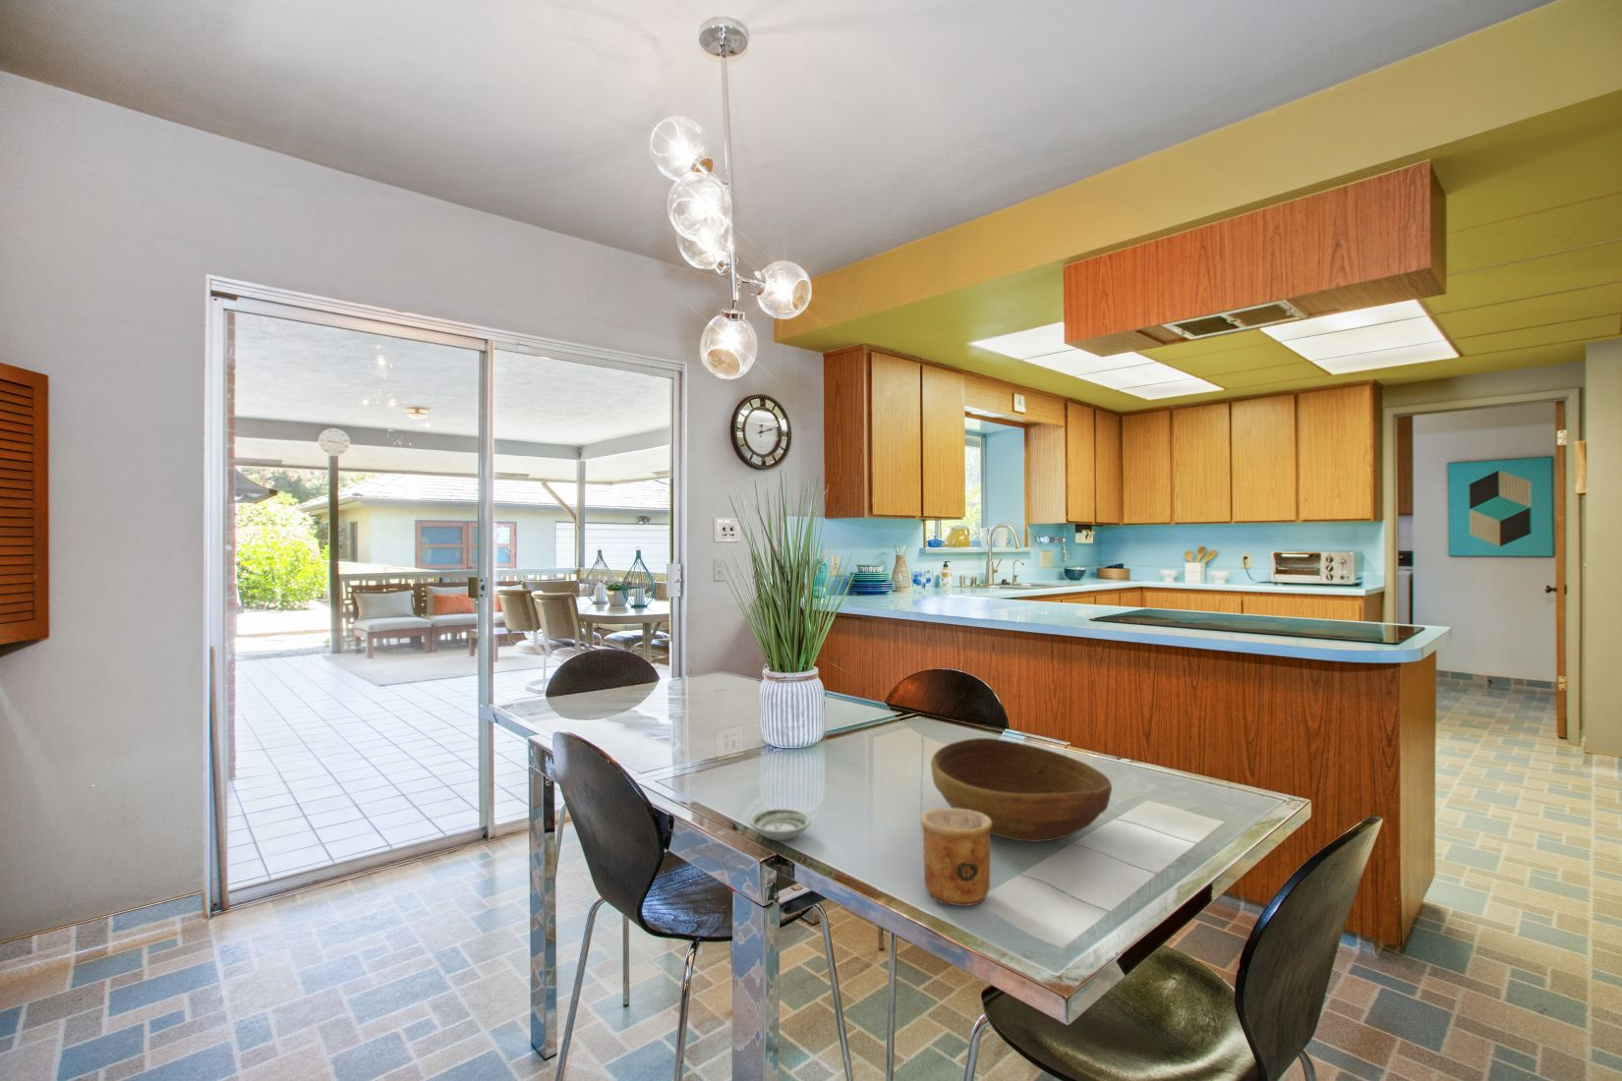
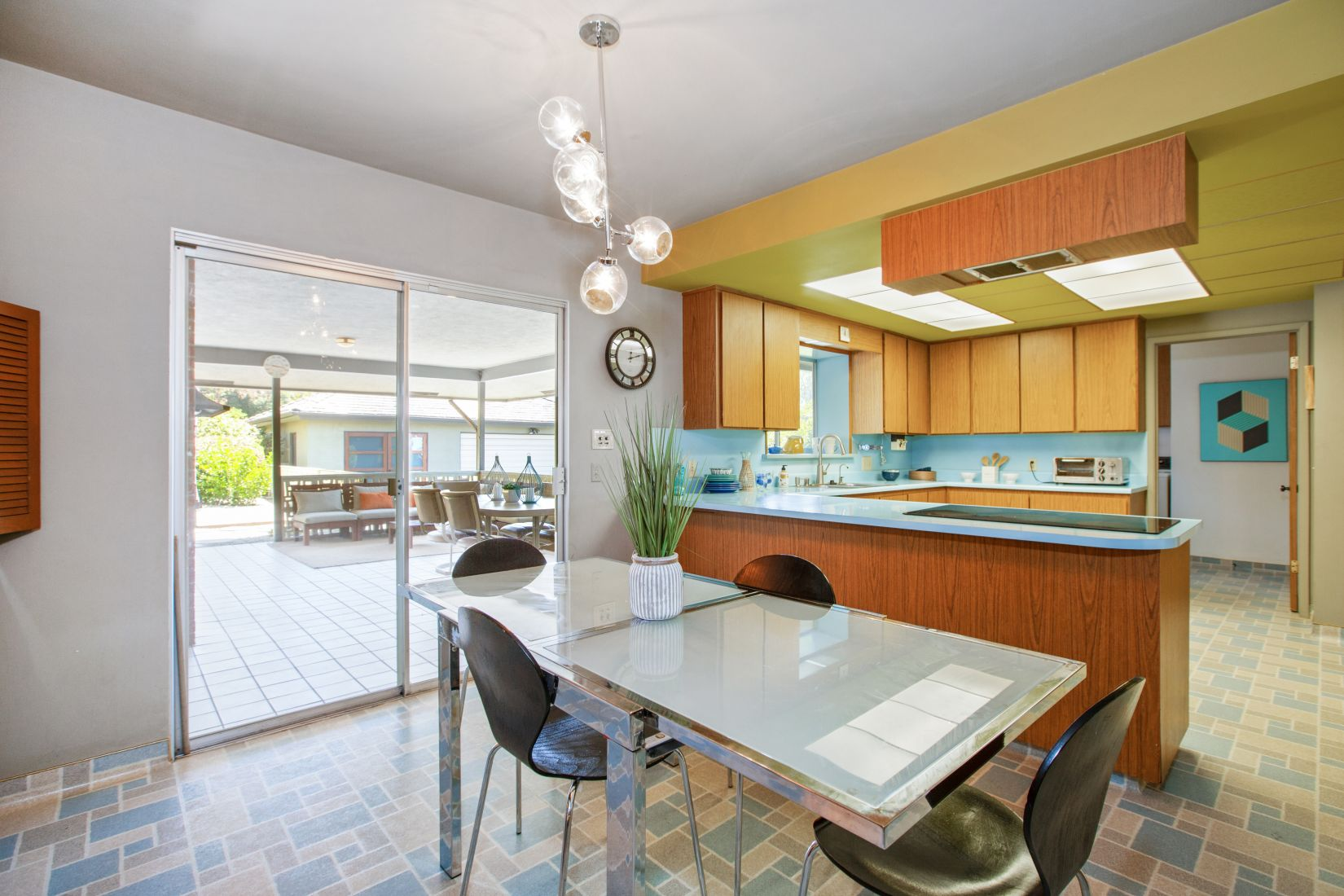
- saucer [748,808,812,841]
- bowl [930,737,1113,843]
- cup [920,808,992,907]
